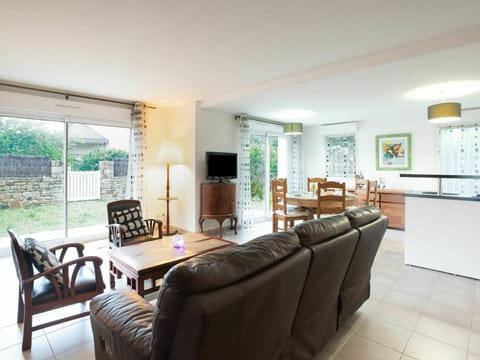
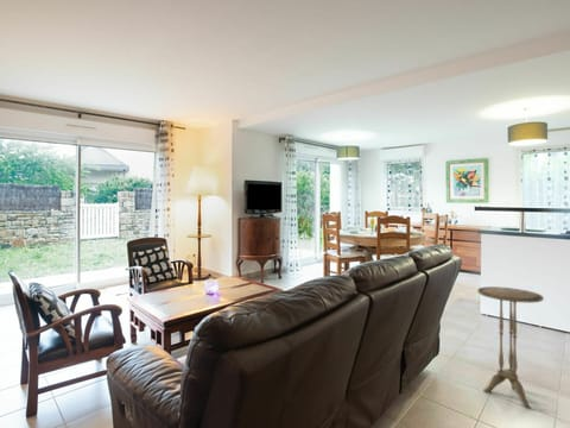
+ side table [476,285,545,409]
